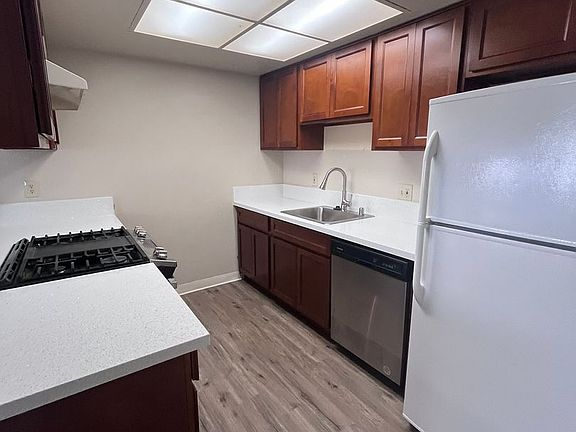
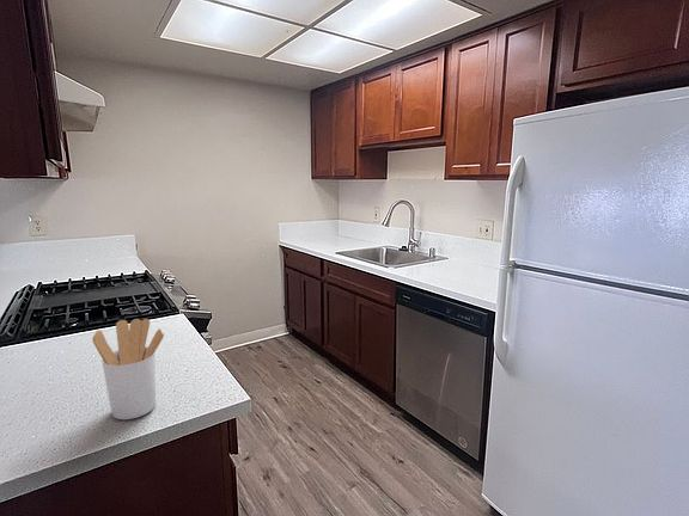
+ utensil holder [91,318,165,420]
